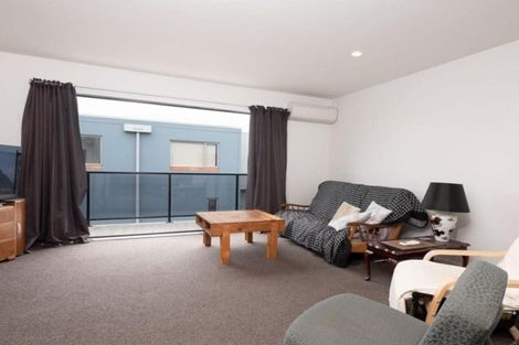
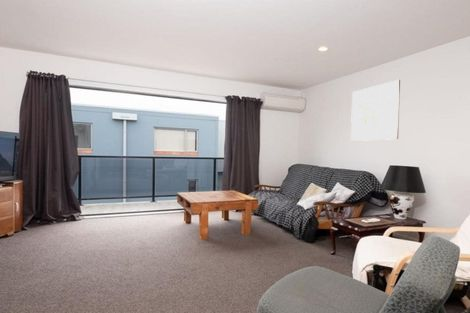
+ wall art [350,79,401,142]
